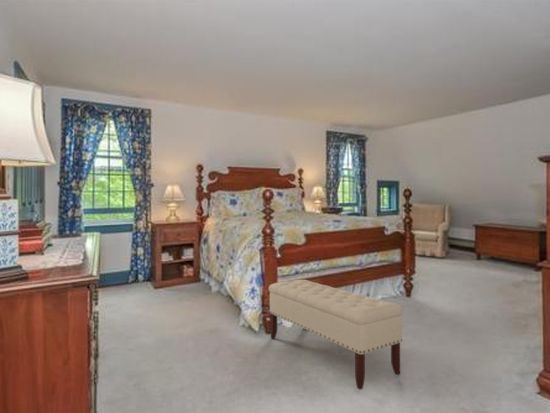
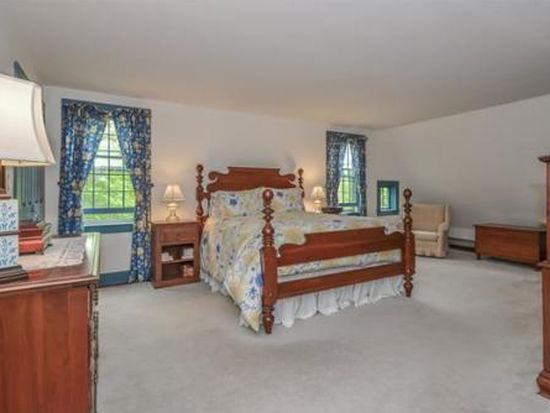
- bench [268,279,403,391]
